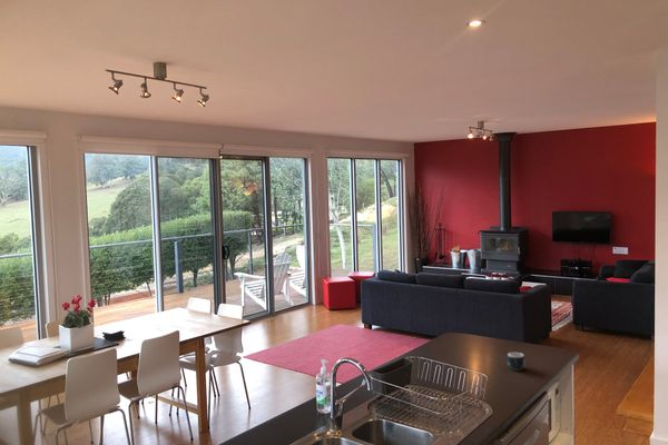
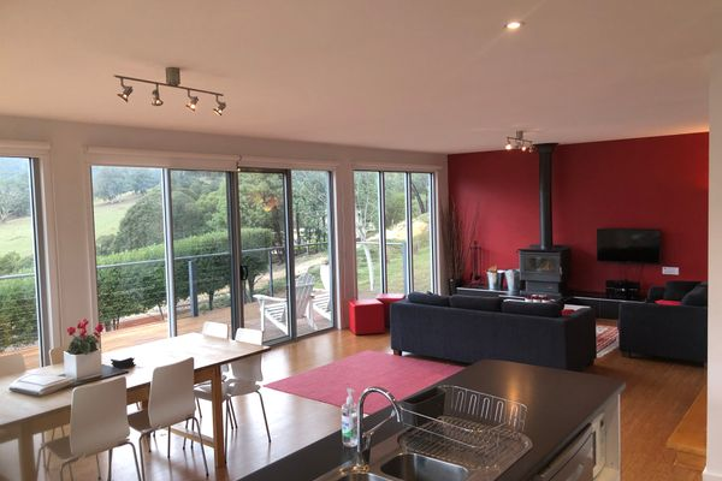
- mug [505,352,527,372]
